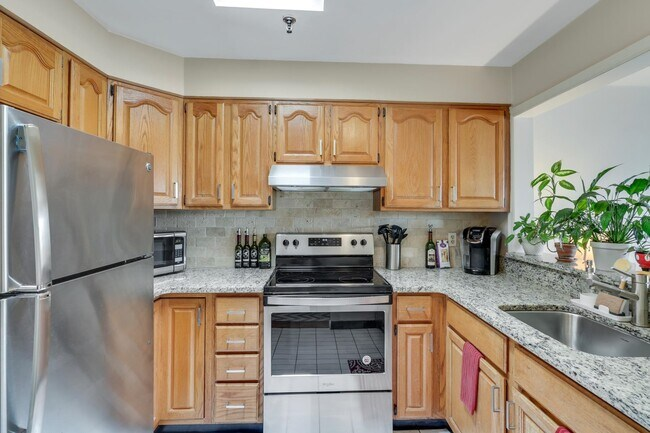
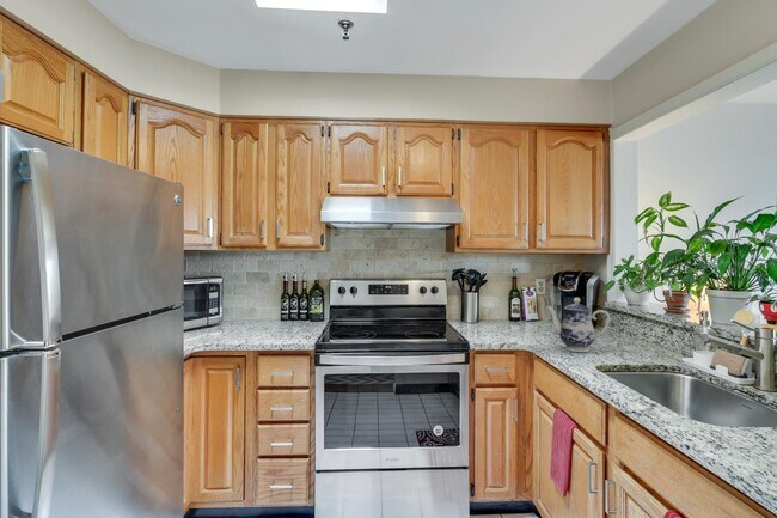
+ teapot [545,297,611,353]
